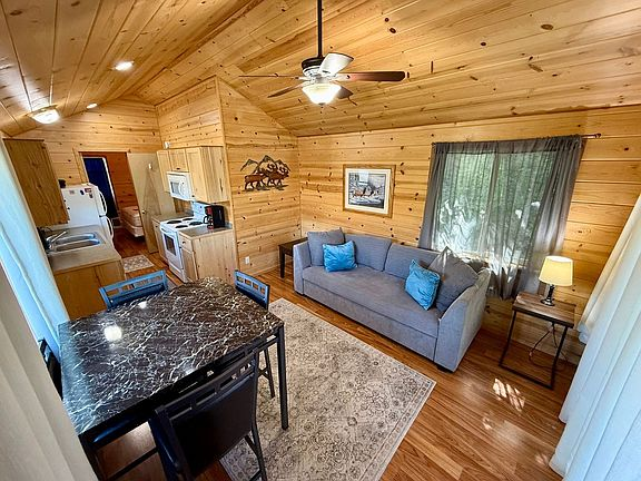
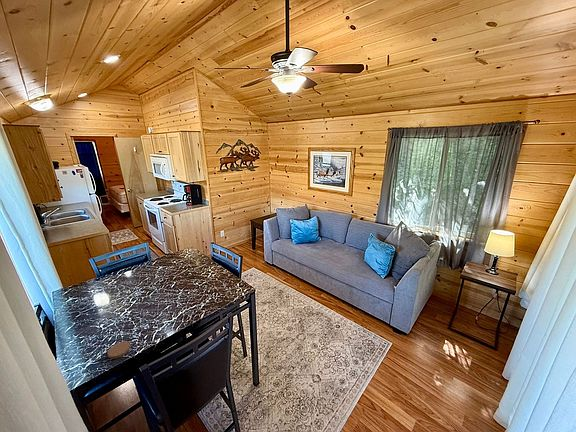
+ coaster [107,340,131,360]
